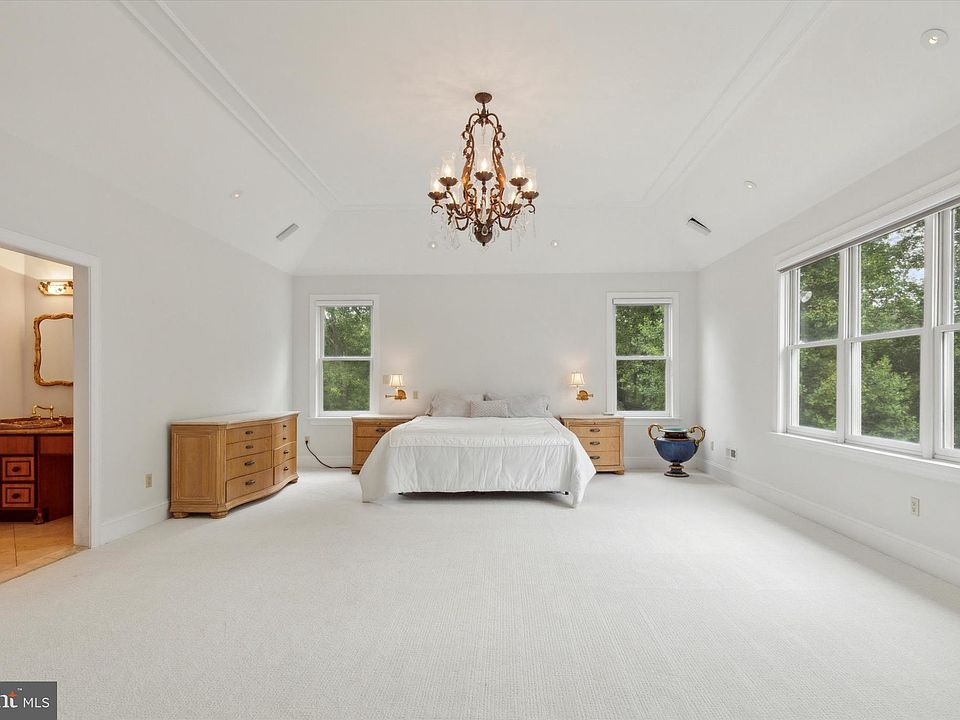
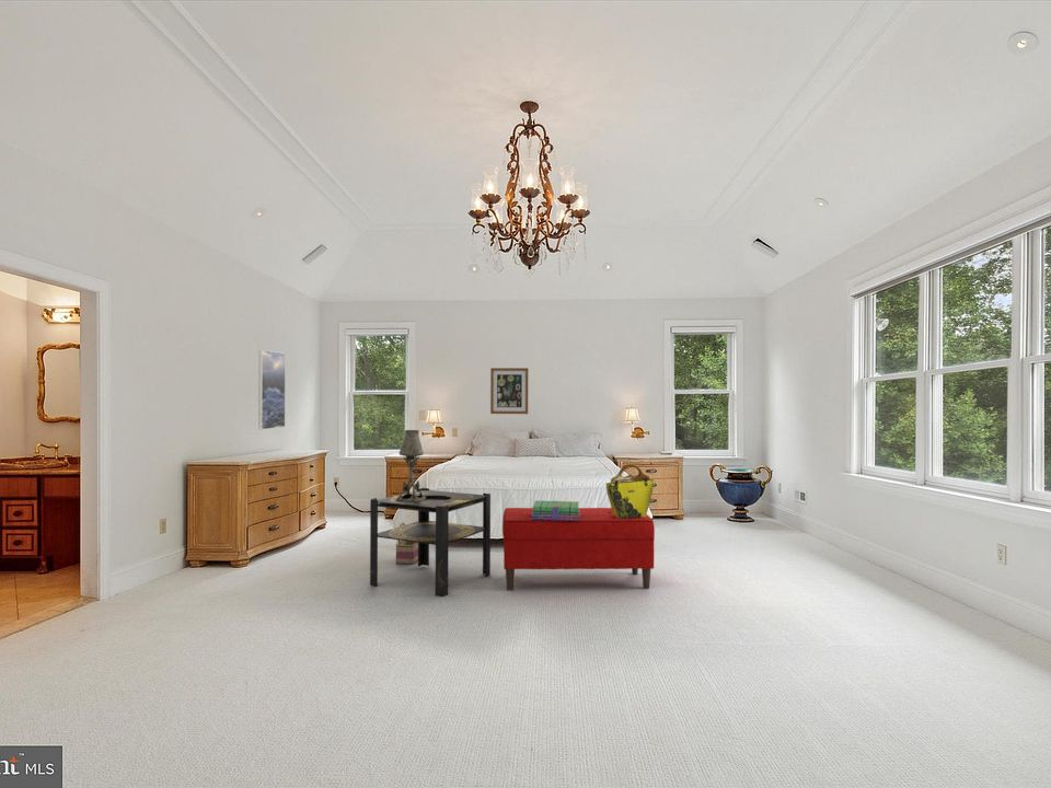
+ bench [501,507,656,592]
+ wall art [489,367,529,415]
+ side table [369,487,492,598]
+ table lamp [396,429,426,501]
+ basket [395,522,418,566]
+ tote bag [605,463,655,519]
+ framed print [257,349,287,430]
+ stack of books [531,499,580,521]
